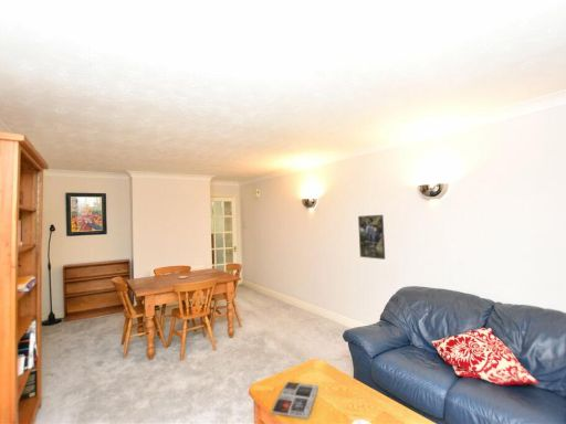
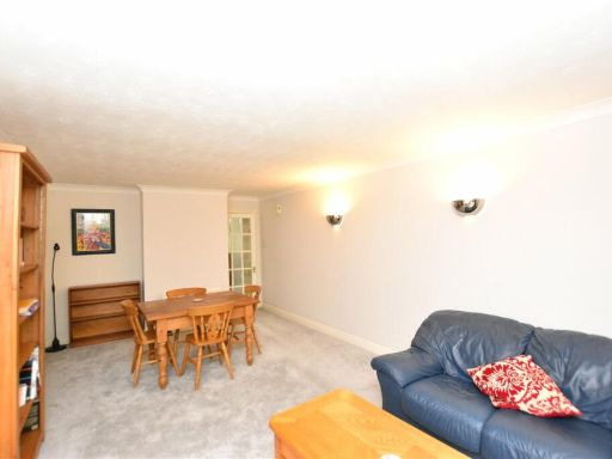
- magazine [270,381,319,420]
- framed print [357,214,386,261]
